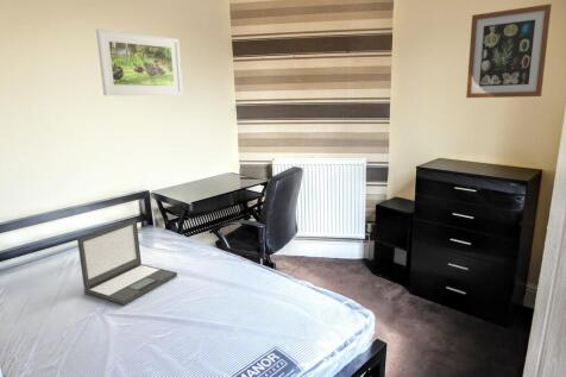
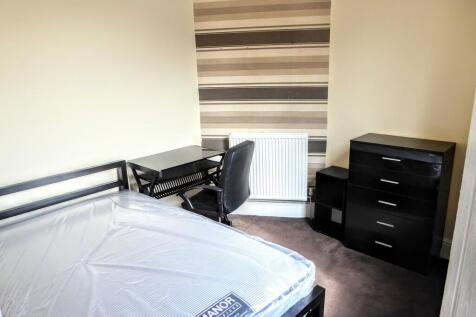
- laptop [76,218,178,306]
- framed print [95,27,184,96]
- wall art [465,2,553,99]
